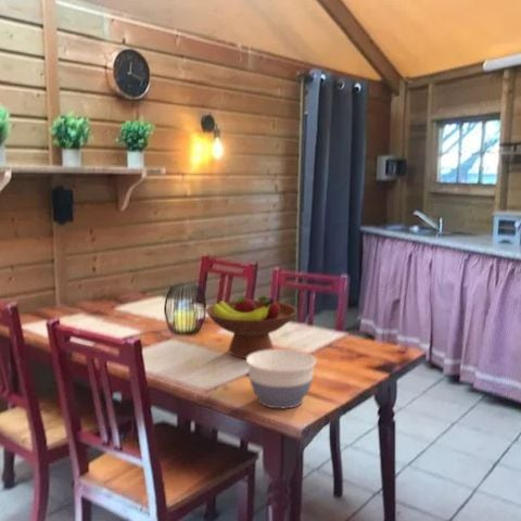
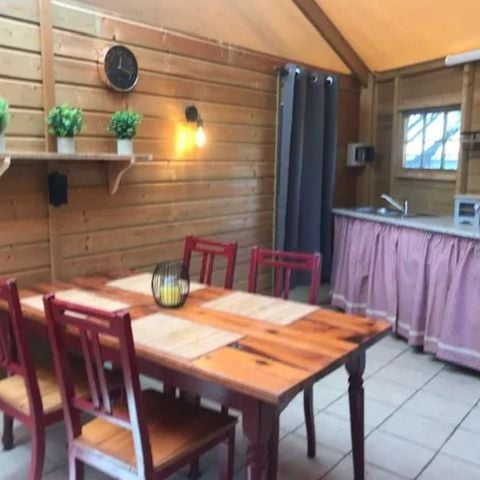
- fruit bowl [204,294,298,359]
- bowl [245,348,317,409]
